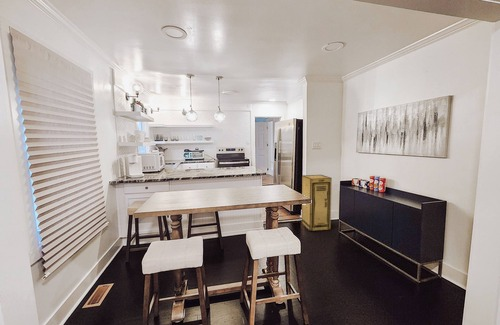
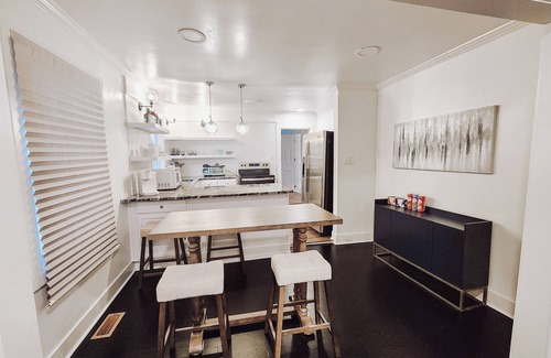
- storage cabinet [301,174,333,232]
